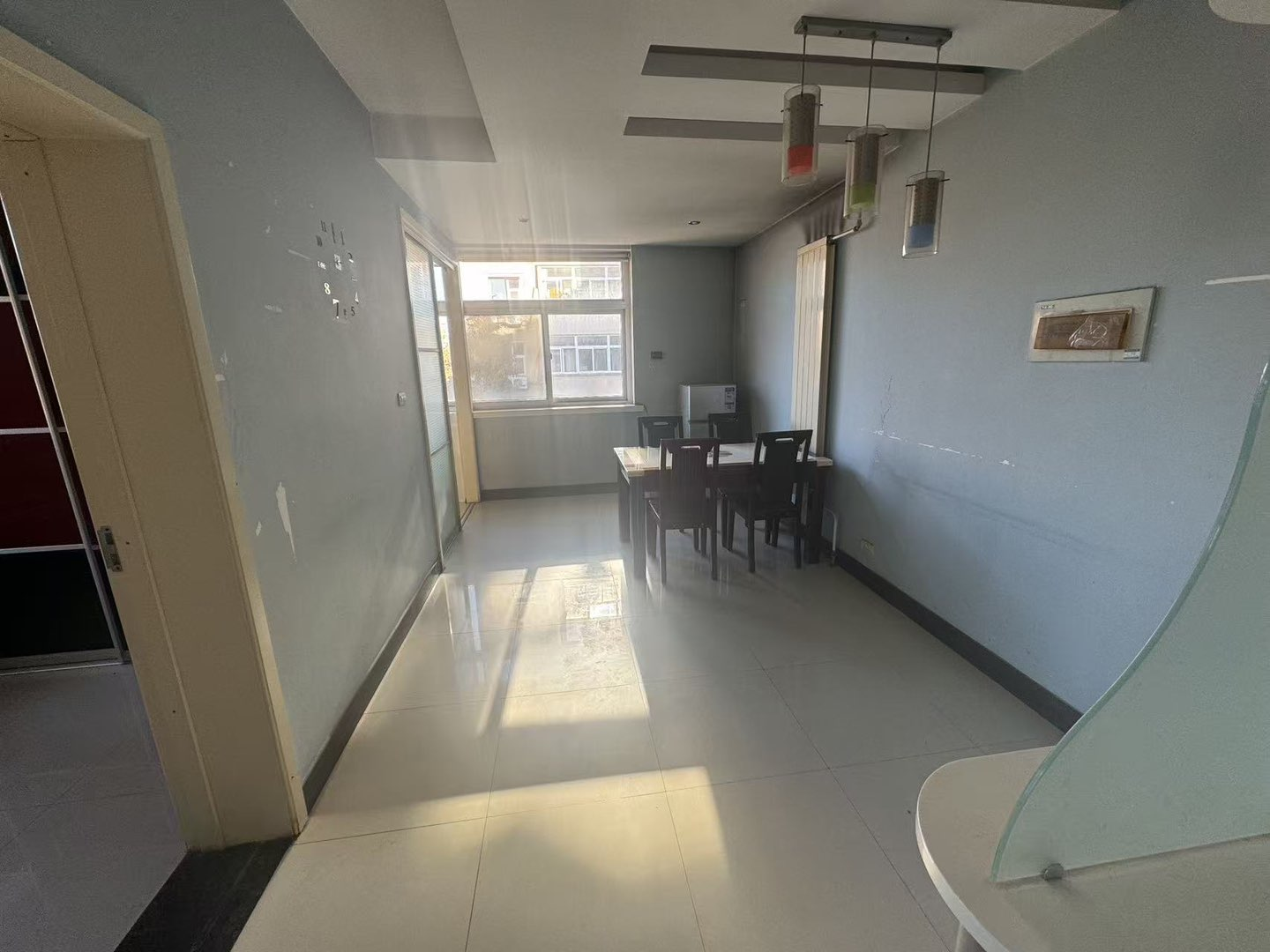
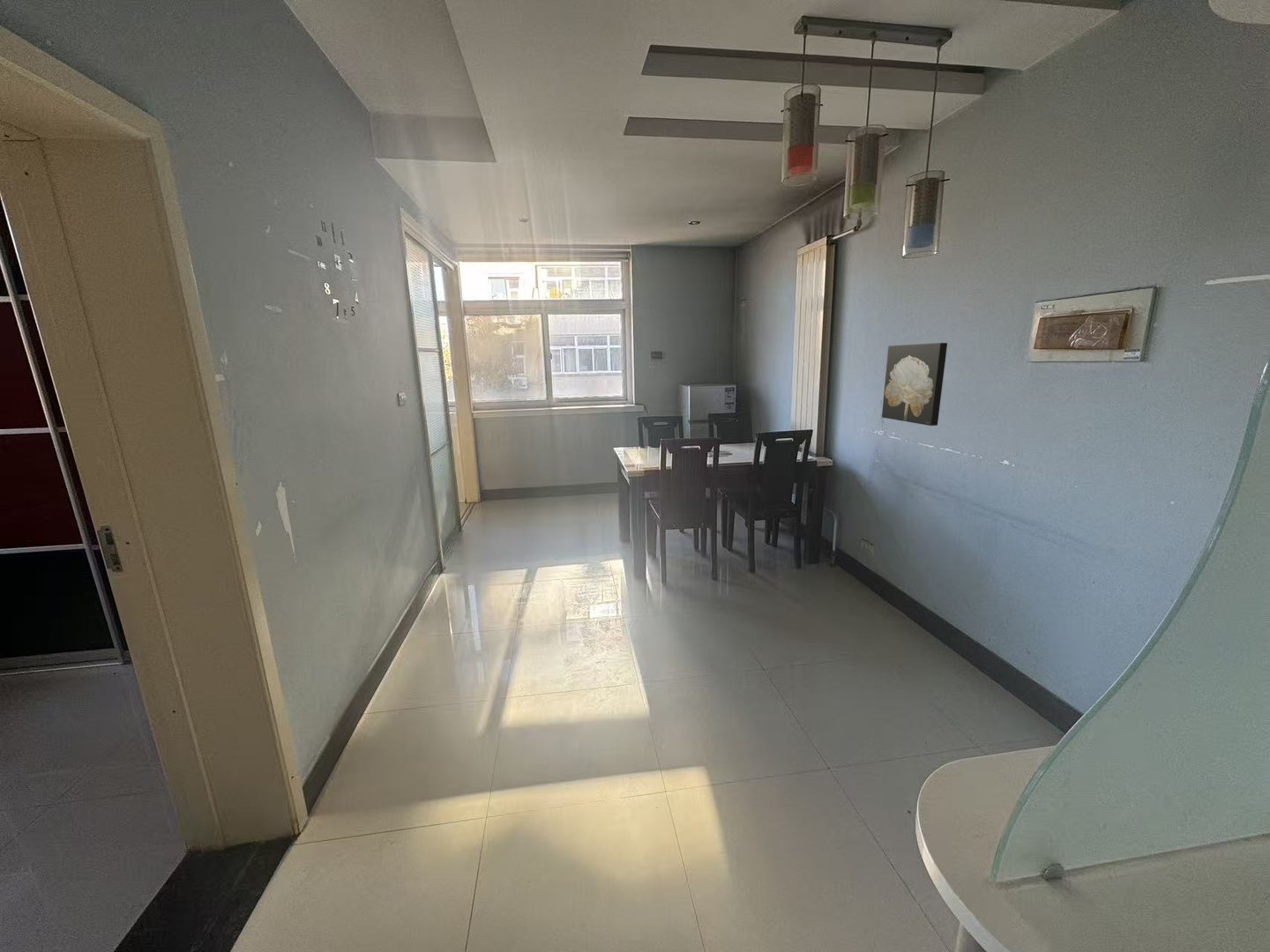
+ wall art [881,342,948,427]
